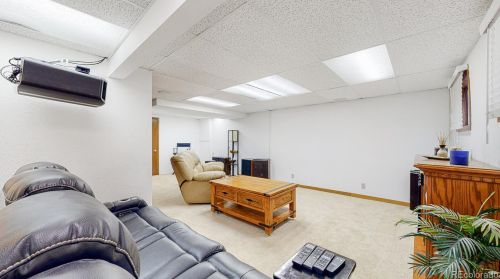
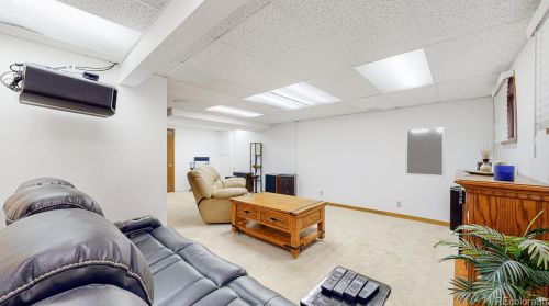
+ home mirror [404,125,446,179]
